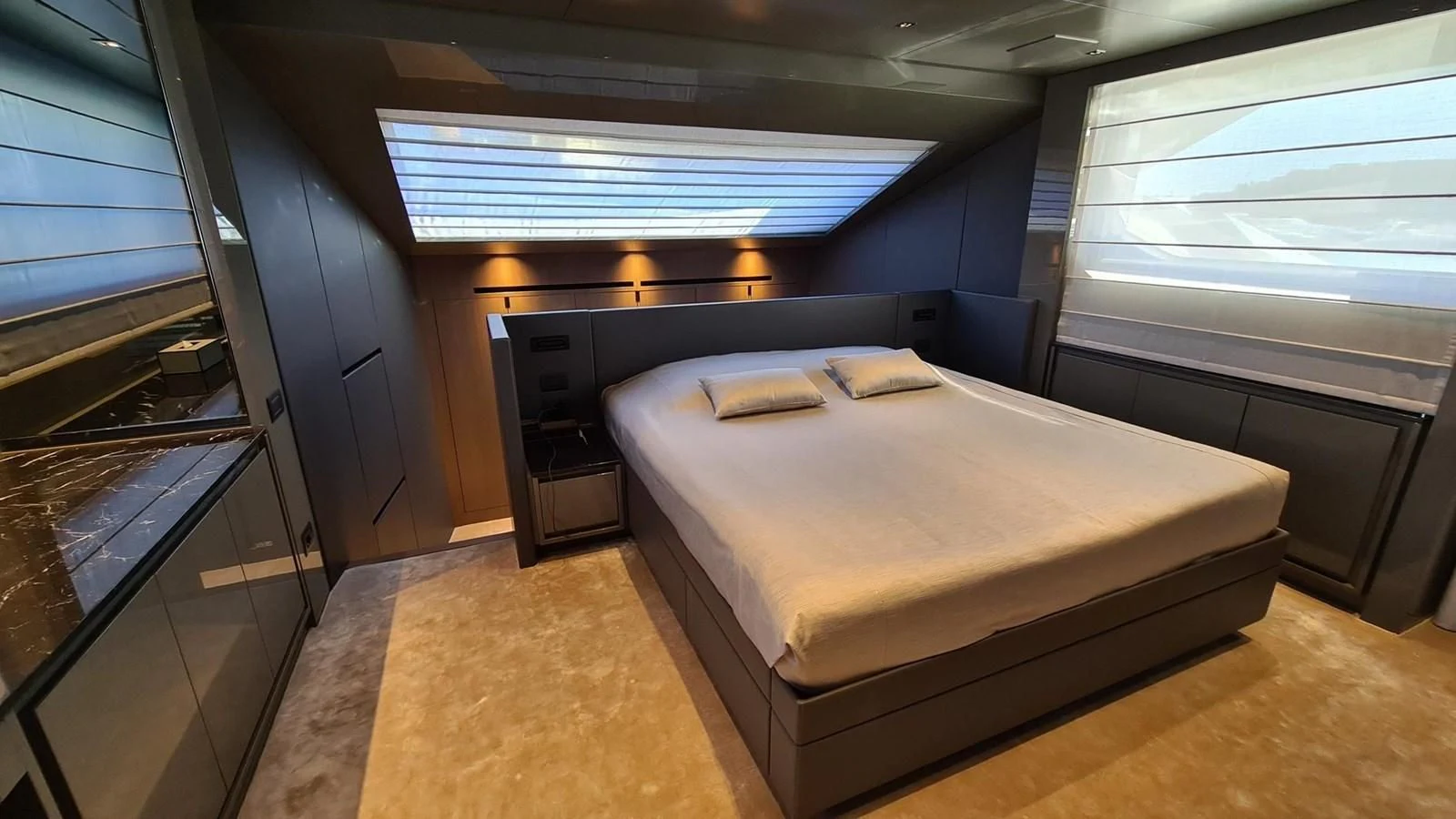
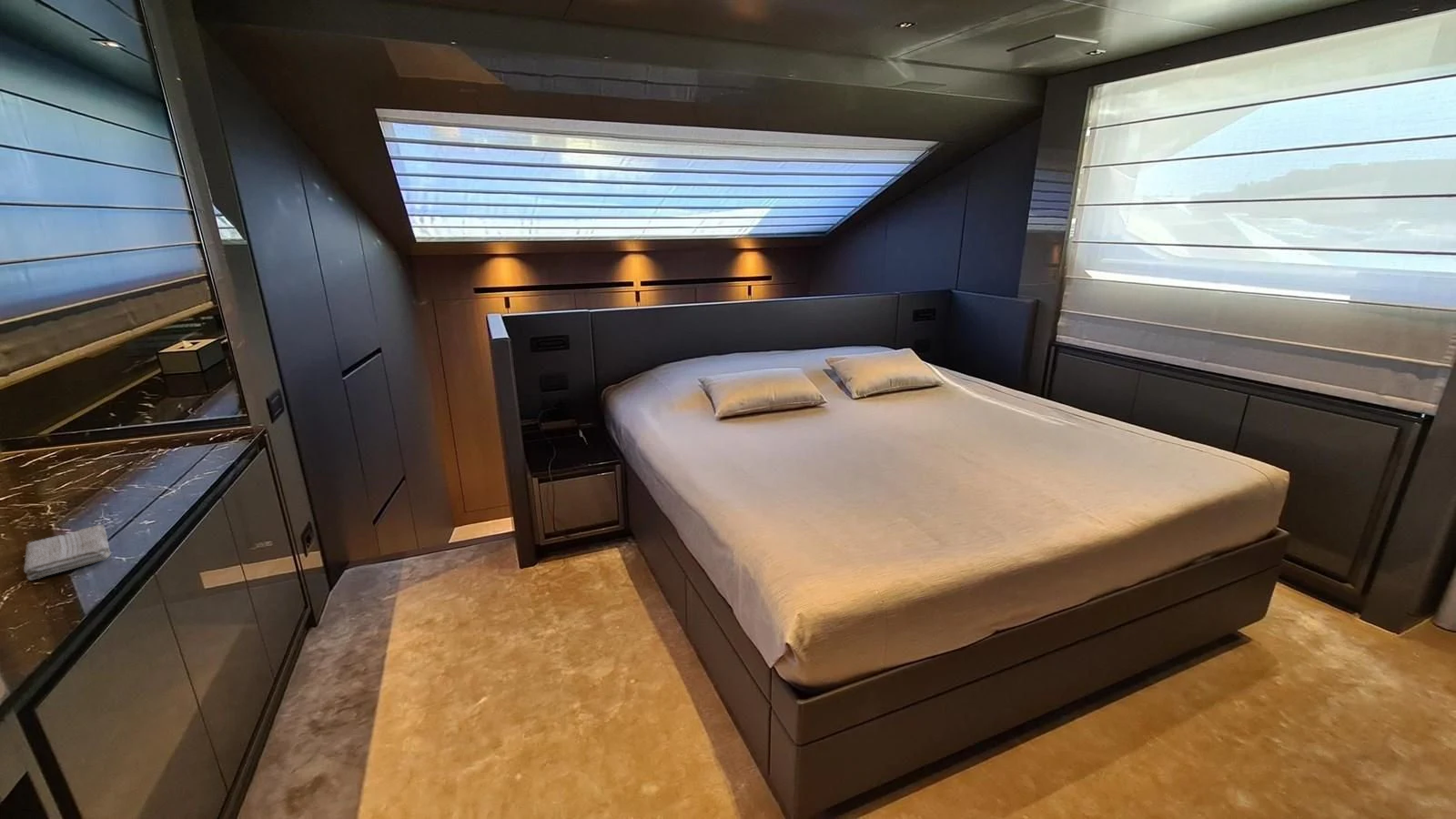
+ washcloth [23,523,111,581]
